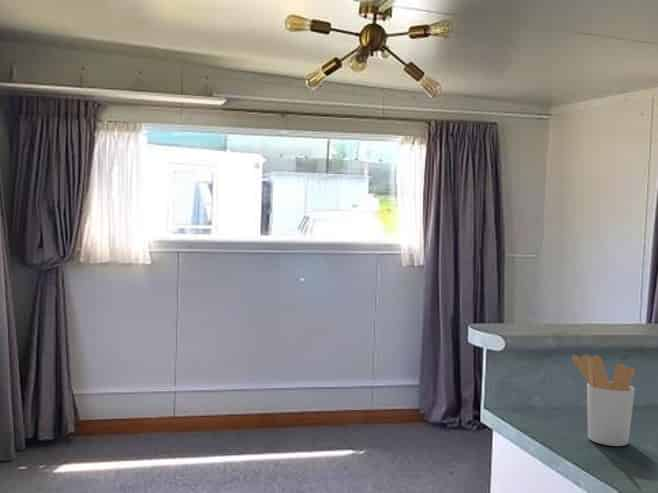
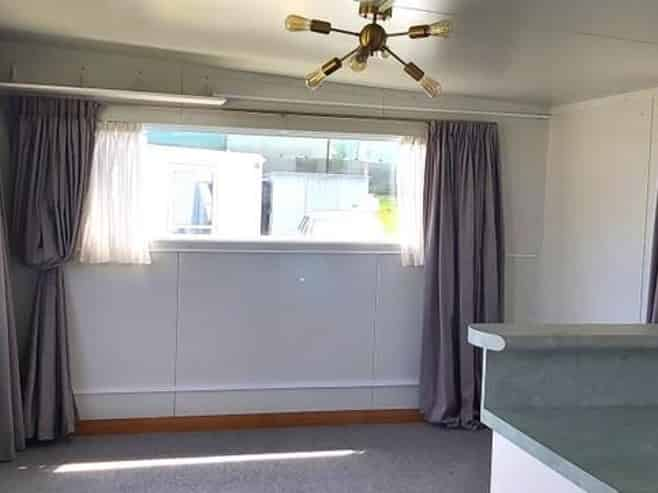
- utensil holder [571,354,636,447]
